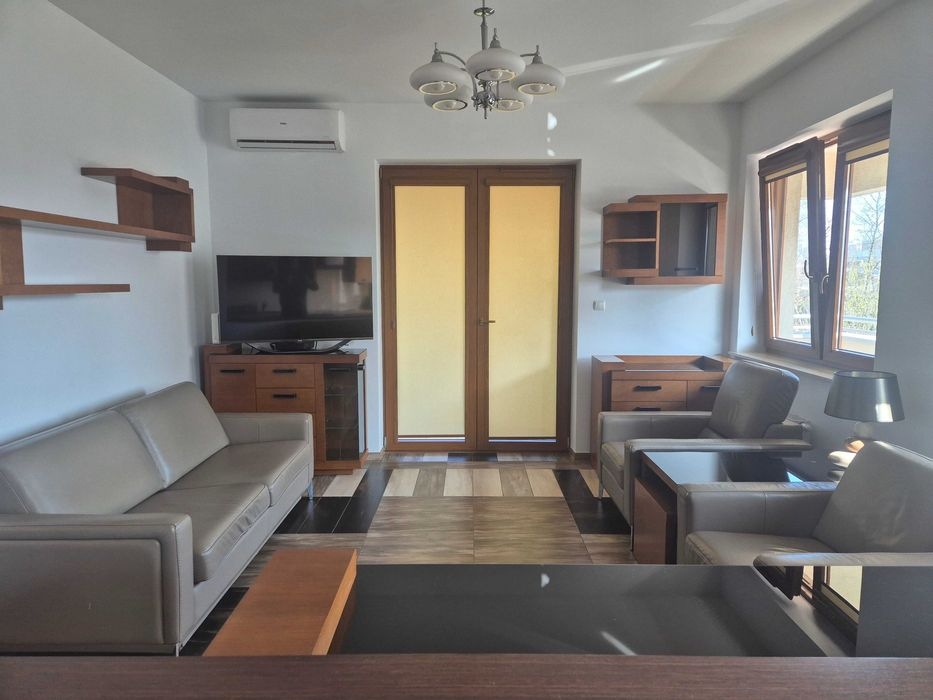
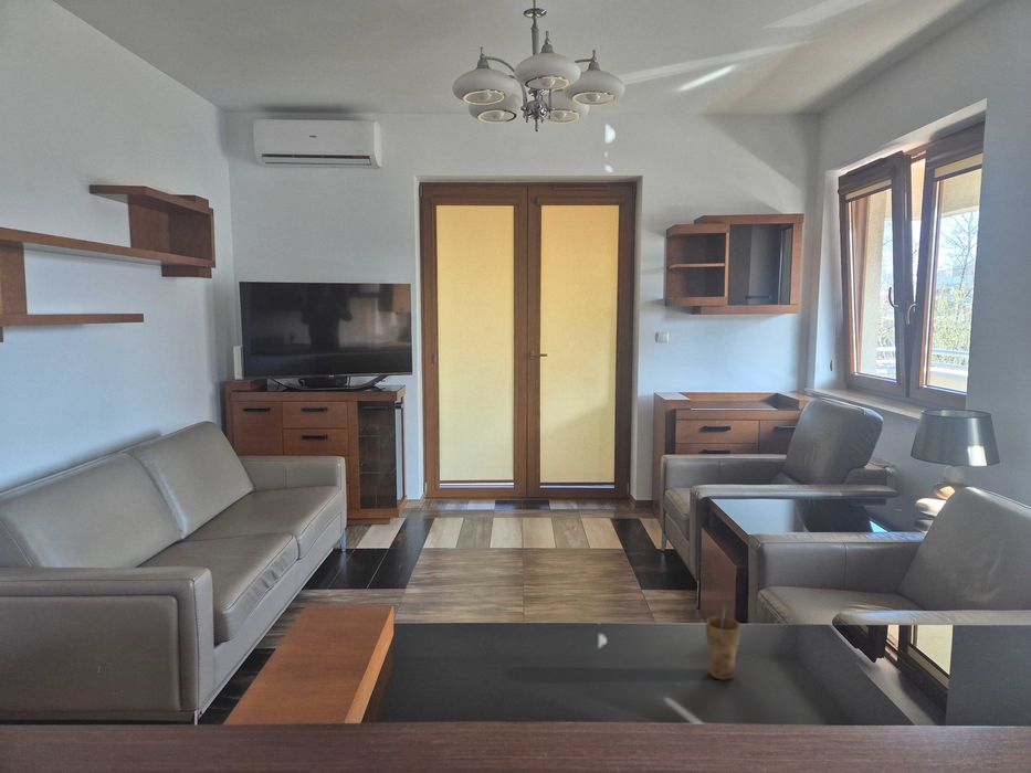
+ cup [705,603,741,681]
